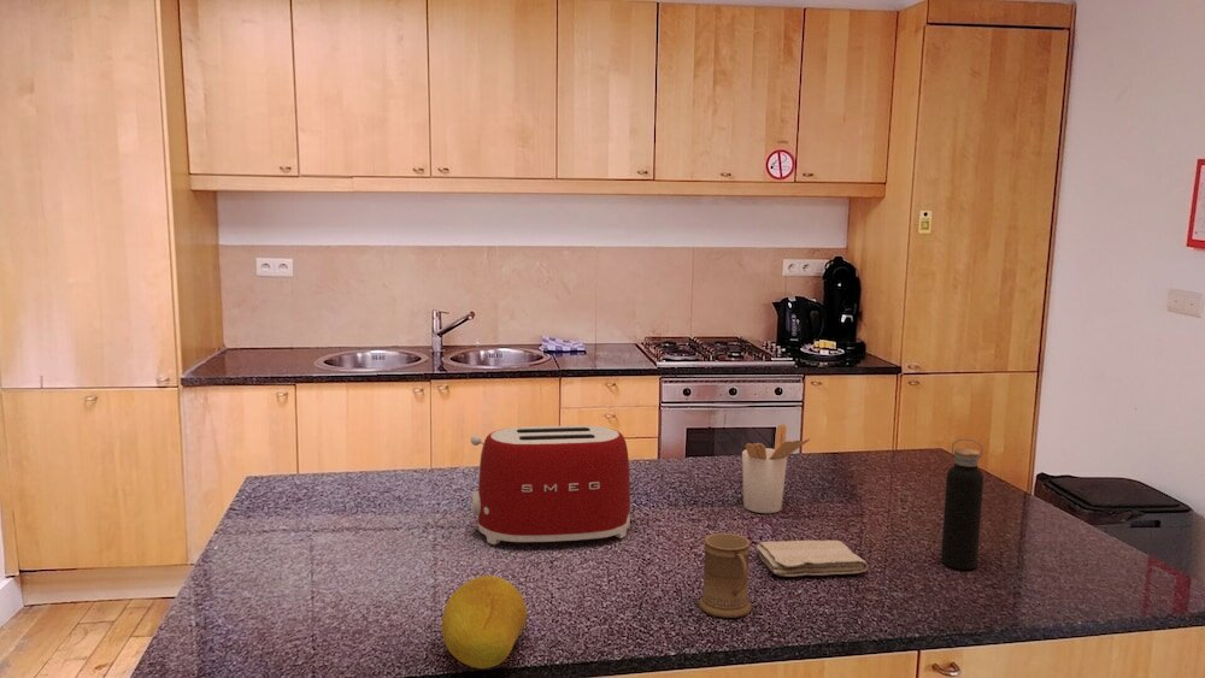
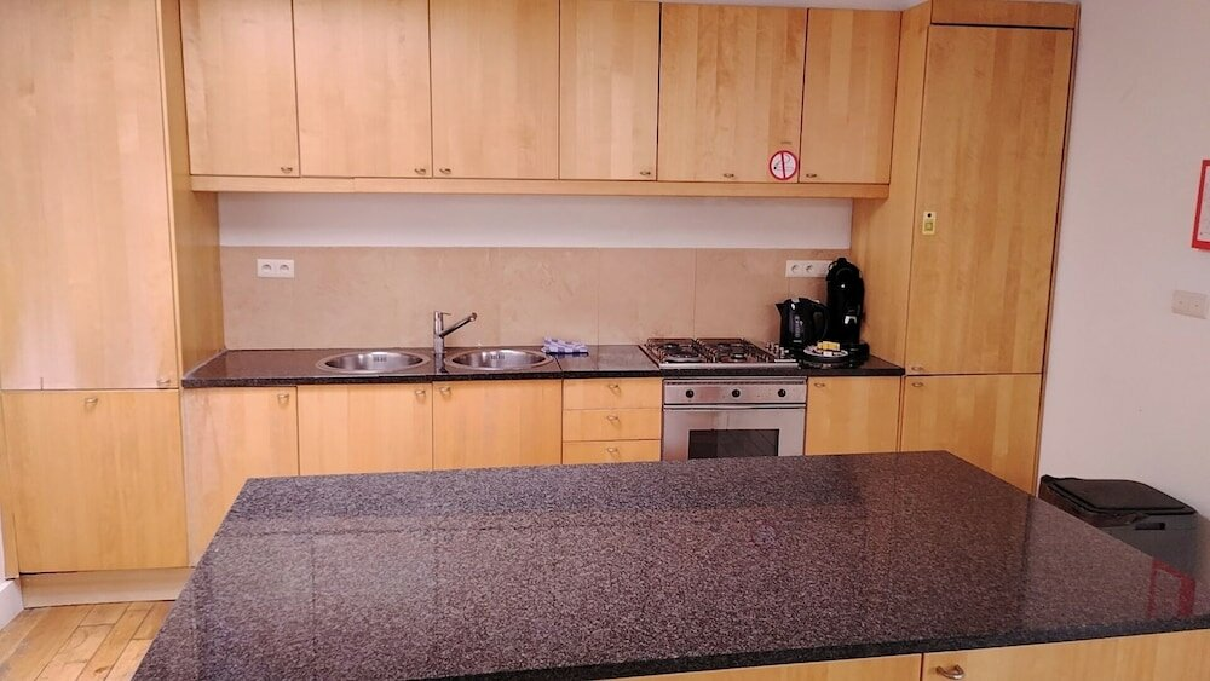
- water bottle [940,437,984,571]
- utensil holder [741,423,811,514]
- toaster [470,424,631,546]
- washcloth [756,540,870,578]
- fruit [440,574,528,670]
- mug [696,532,753,619]
